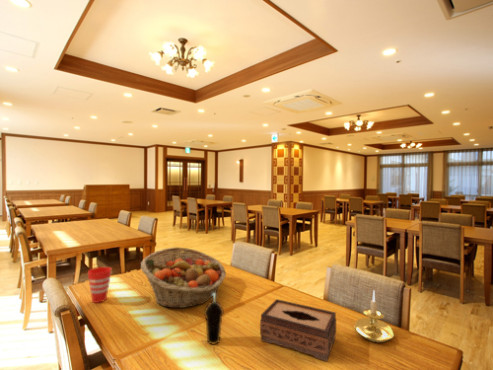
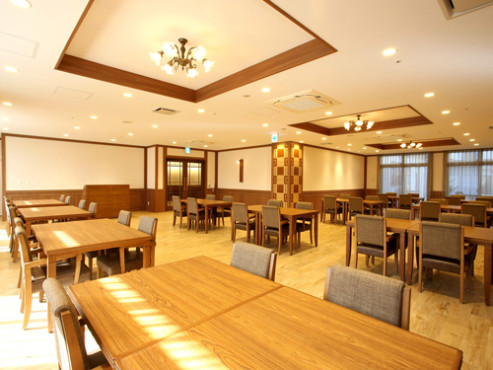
- candle holder [353,289,395,344]
- fruit basket [140,246,227,309]
- cup [203,293,225,345]
- cup [87,266,112,304]
- tissue box [259,298,337,362]
